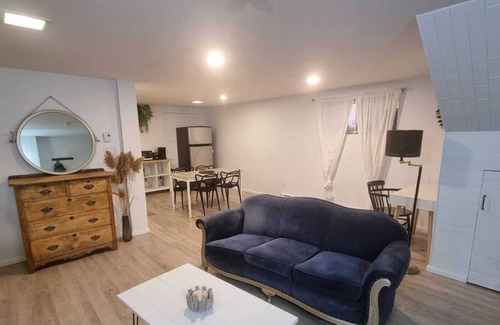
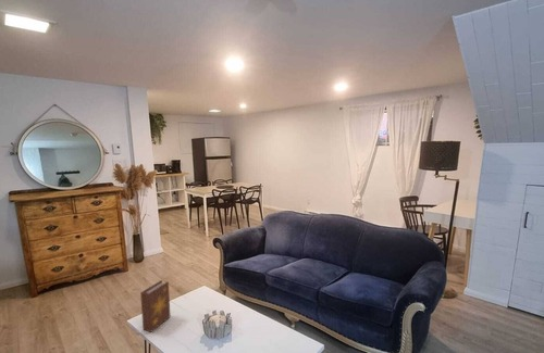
+ book [139,279,172,333]
